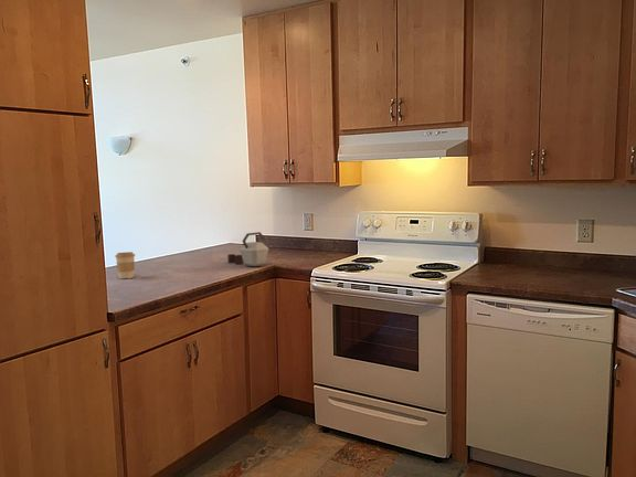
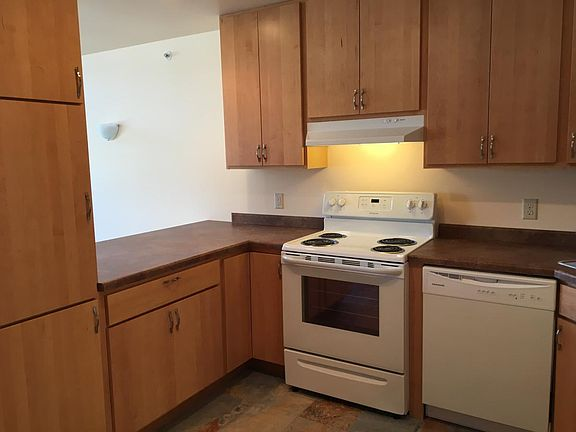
- coffee cup [114,251,136,279]
- kettle [226,231,269,267]
